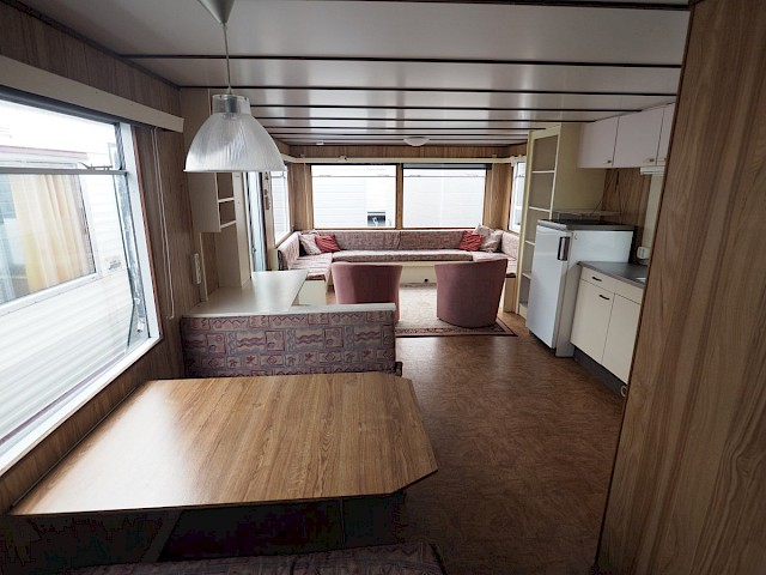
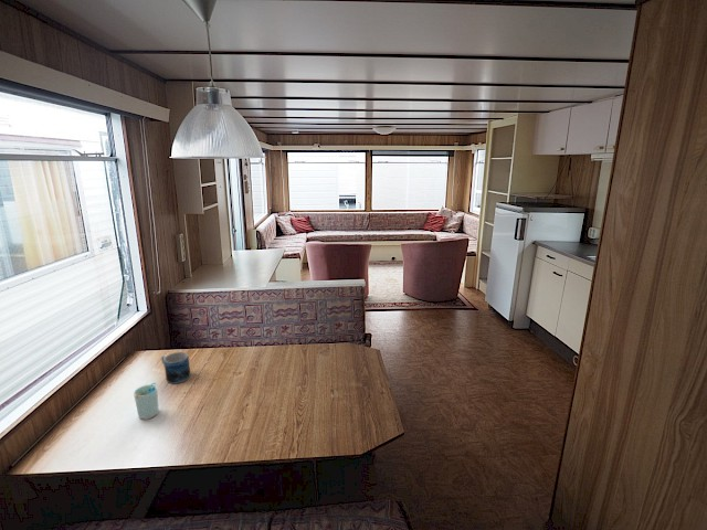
+ mug [160,351,191,384]
+ cup [133,382,160,421]
